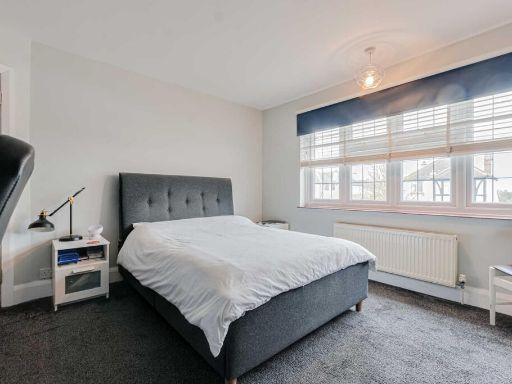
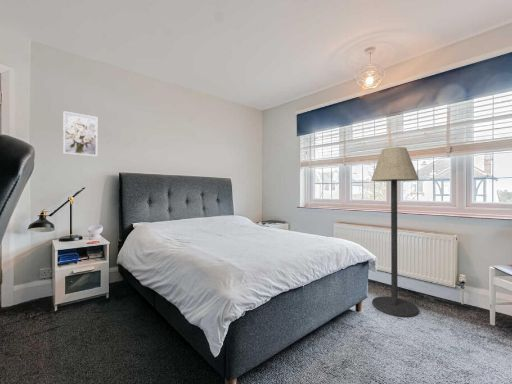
+ floor lamp [370,146,420,318]
+ wall art [62,110,98,157]
